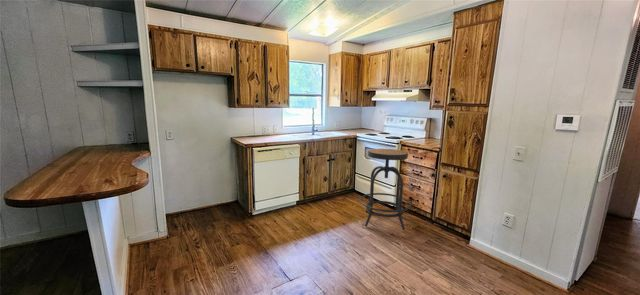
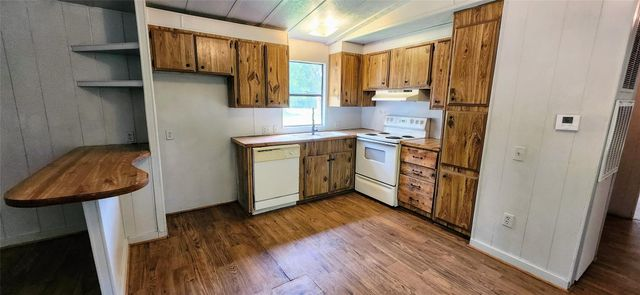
- bar stool [359,148,412,231]
